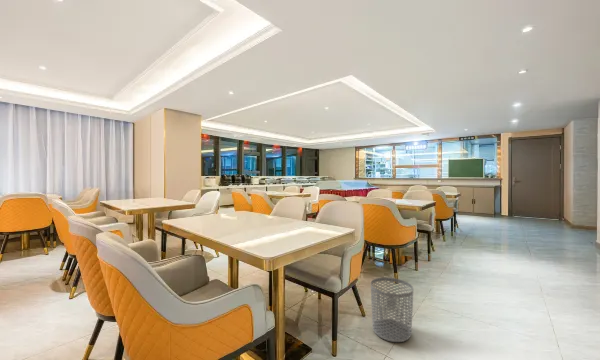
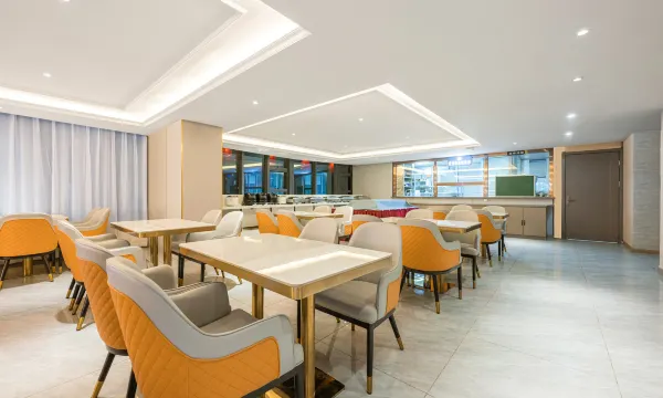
- waste bin [370,277,414,343]
